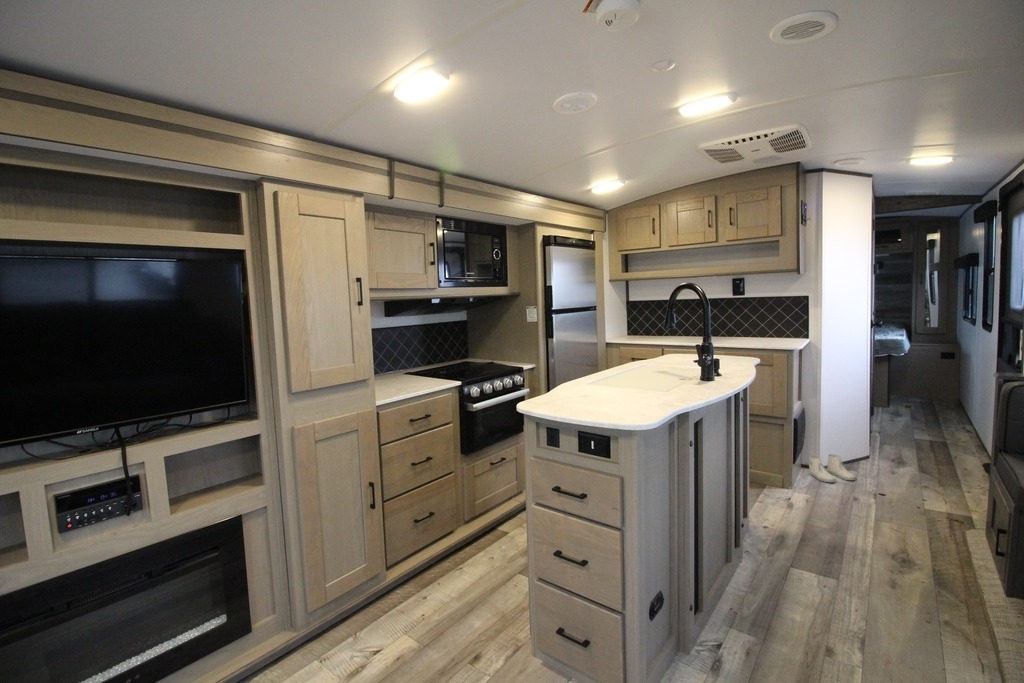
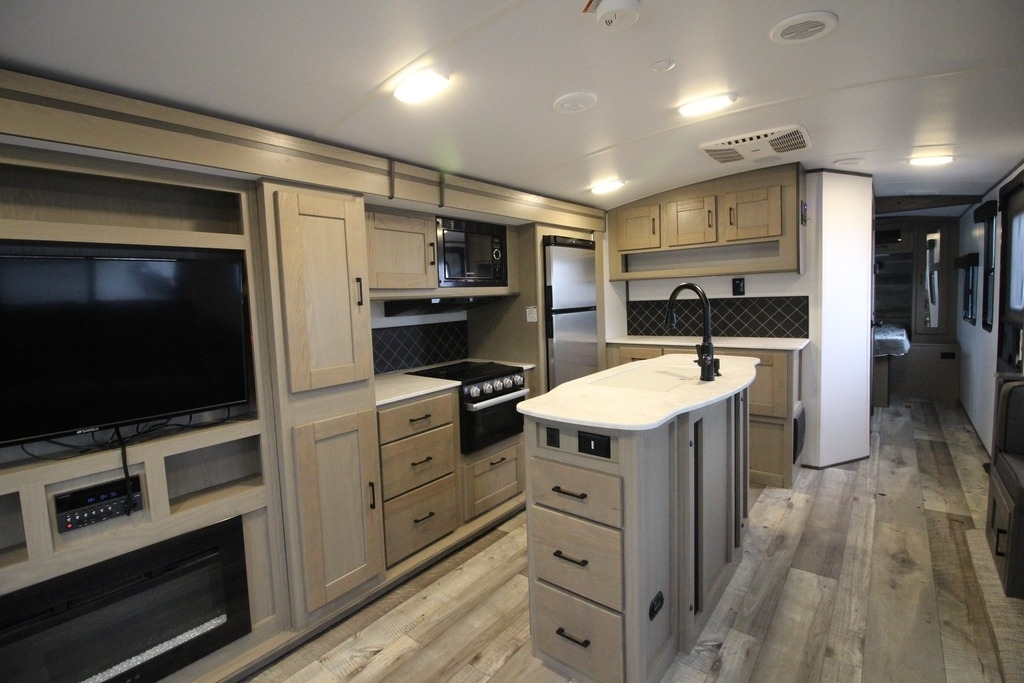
- boots [808,453,856,483]
